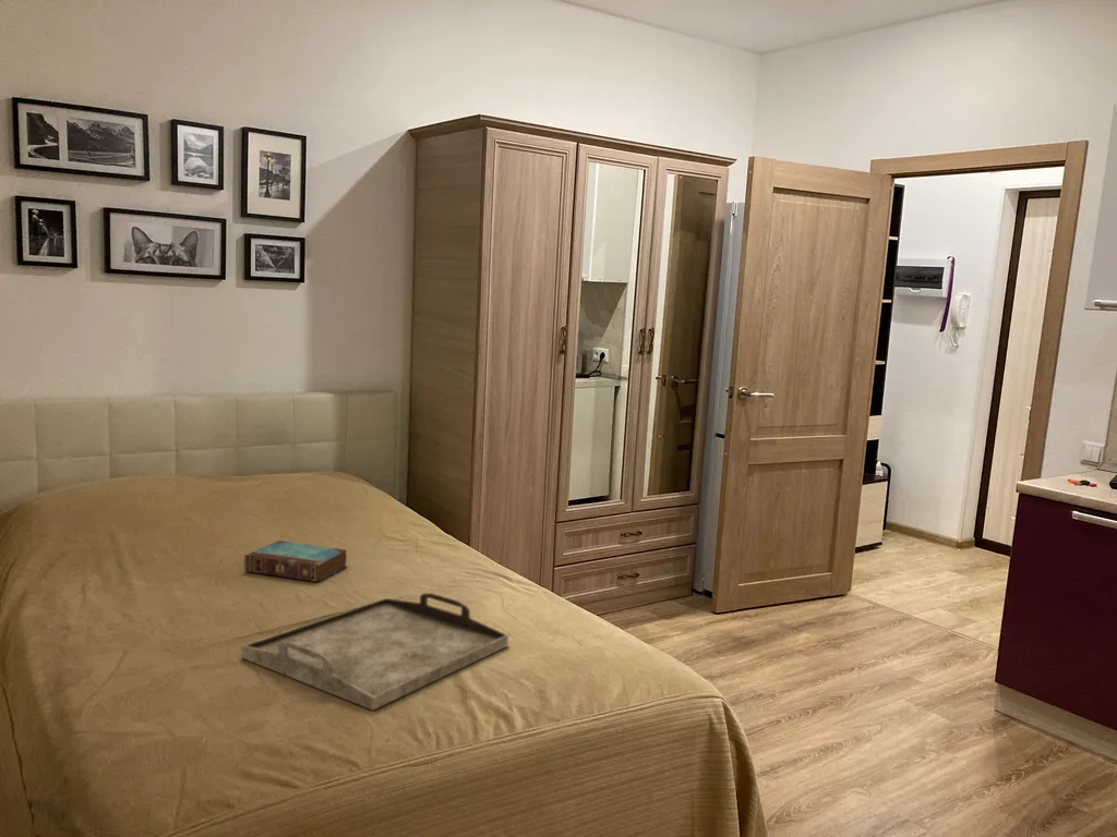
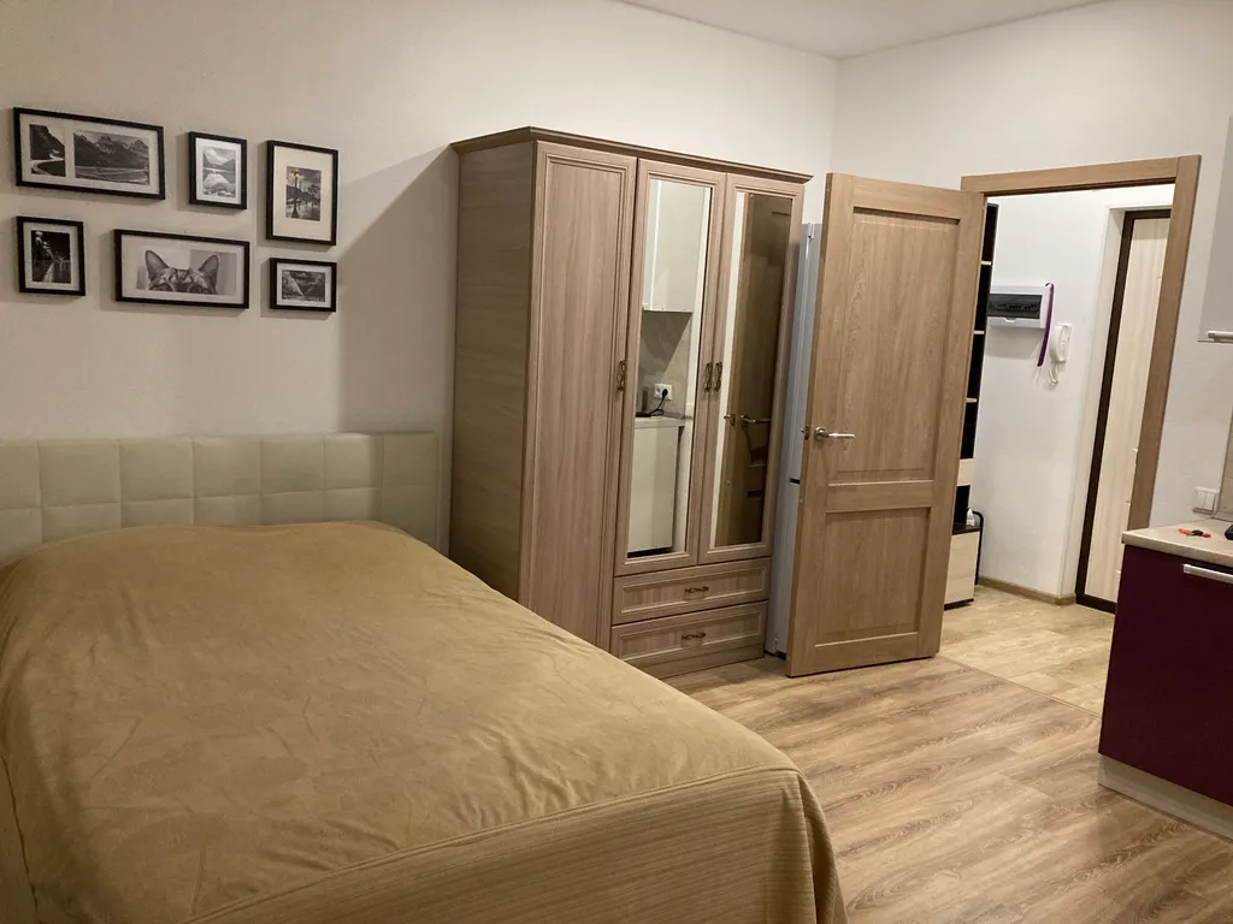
- serving tray [241,592,509,712]
- book [243,539,348,583]
